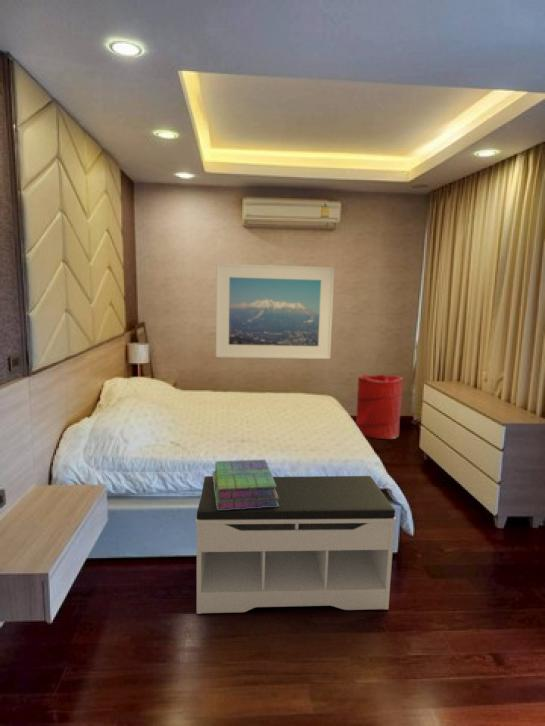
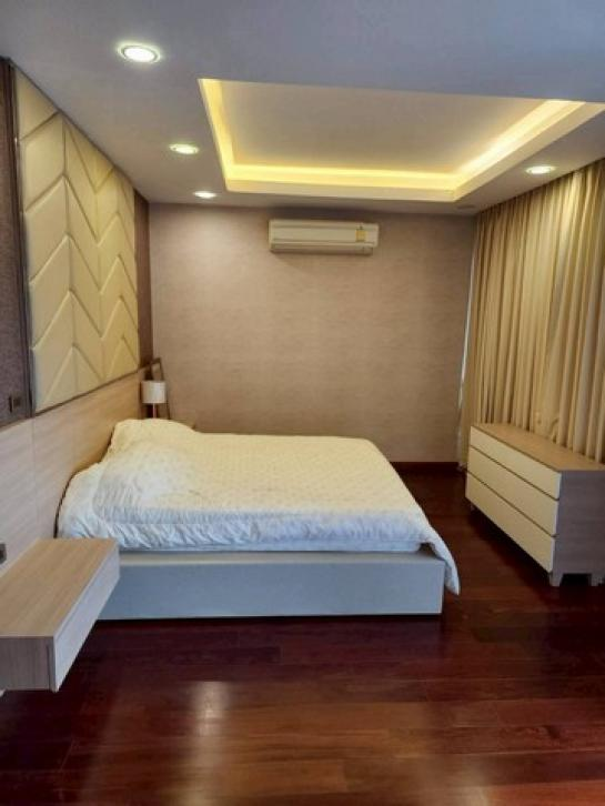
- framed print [215,262,335,360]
- laundry hamper [355,374,404,440]
- bench [195,475,397,615]
- stack of books [212,459,279,510]
